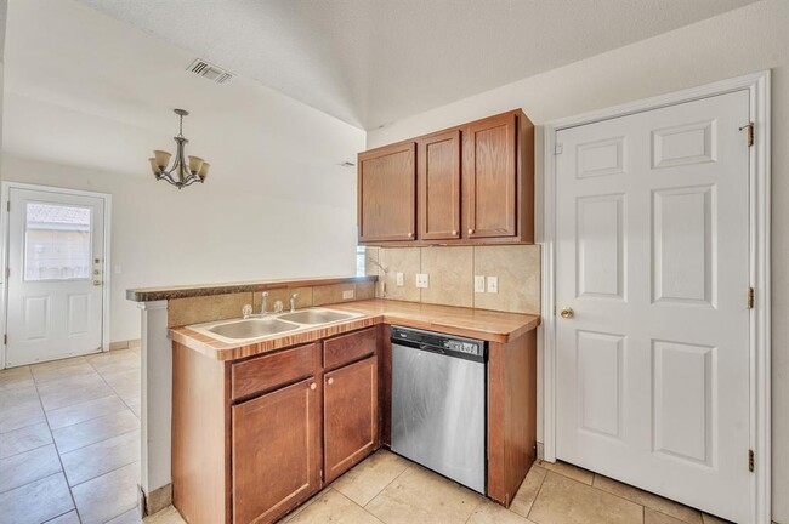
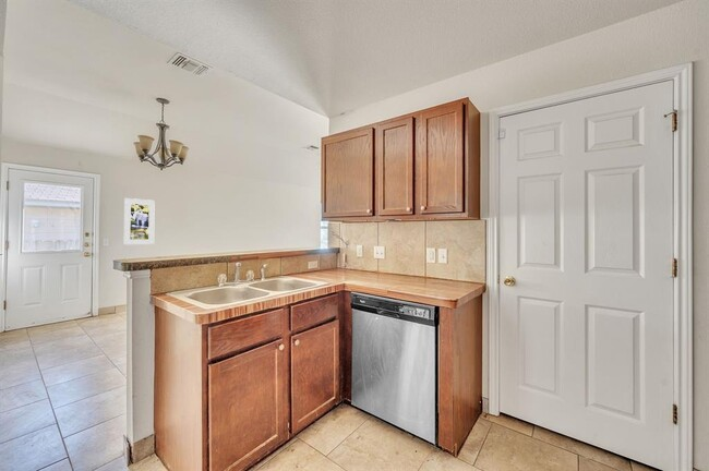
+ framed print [123,197,156,245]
